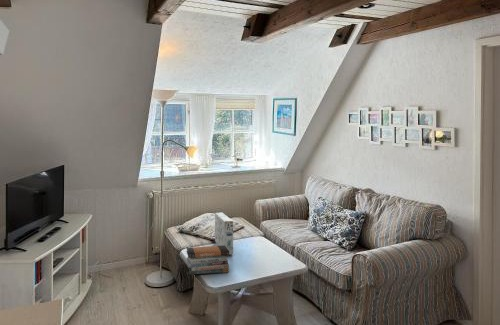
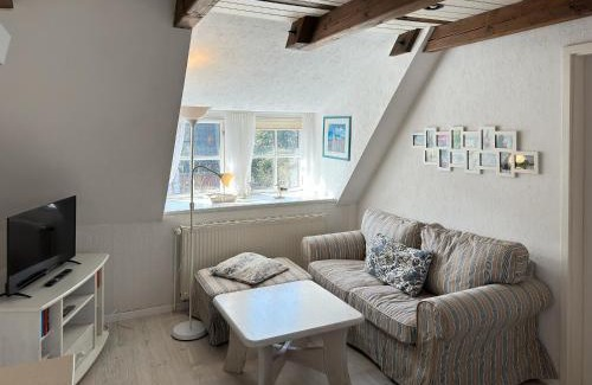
- toy set box [214,212,234,256]
- book stack [185,245,230,275]
